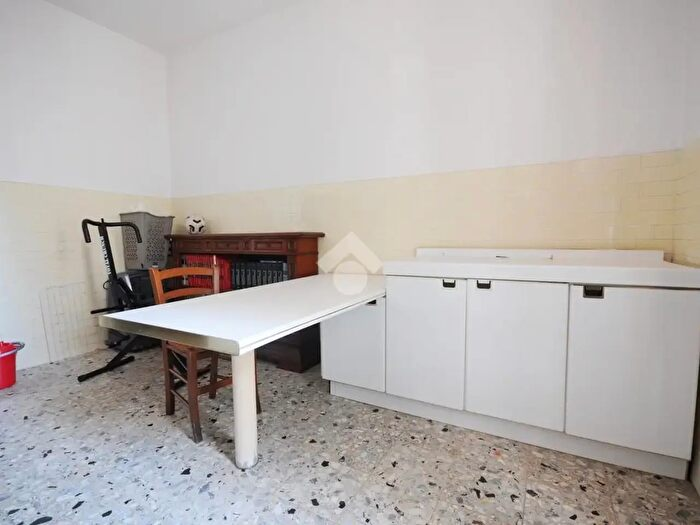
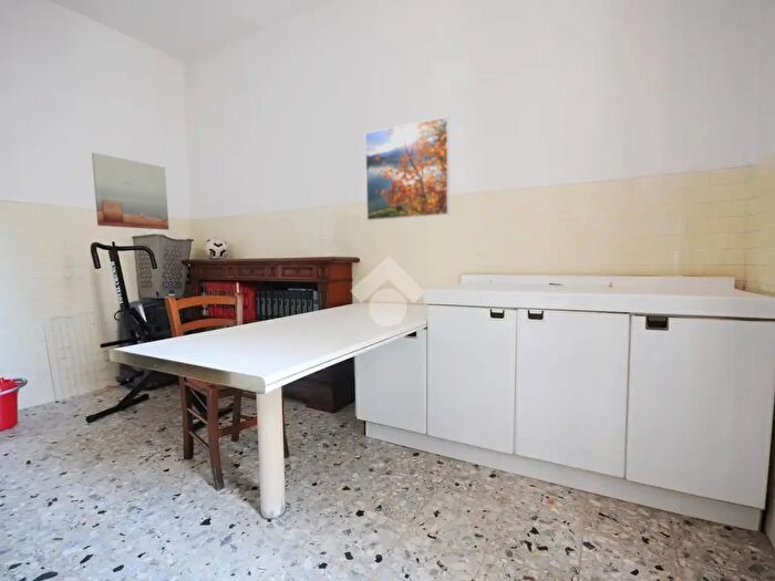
+ wall art [91,152,170,231]
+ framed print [364,115,451,221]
